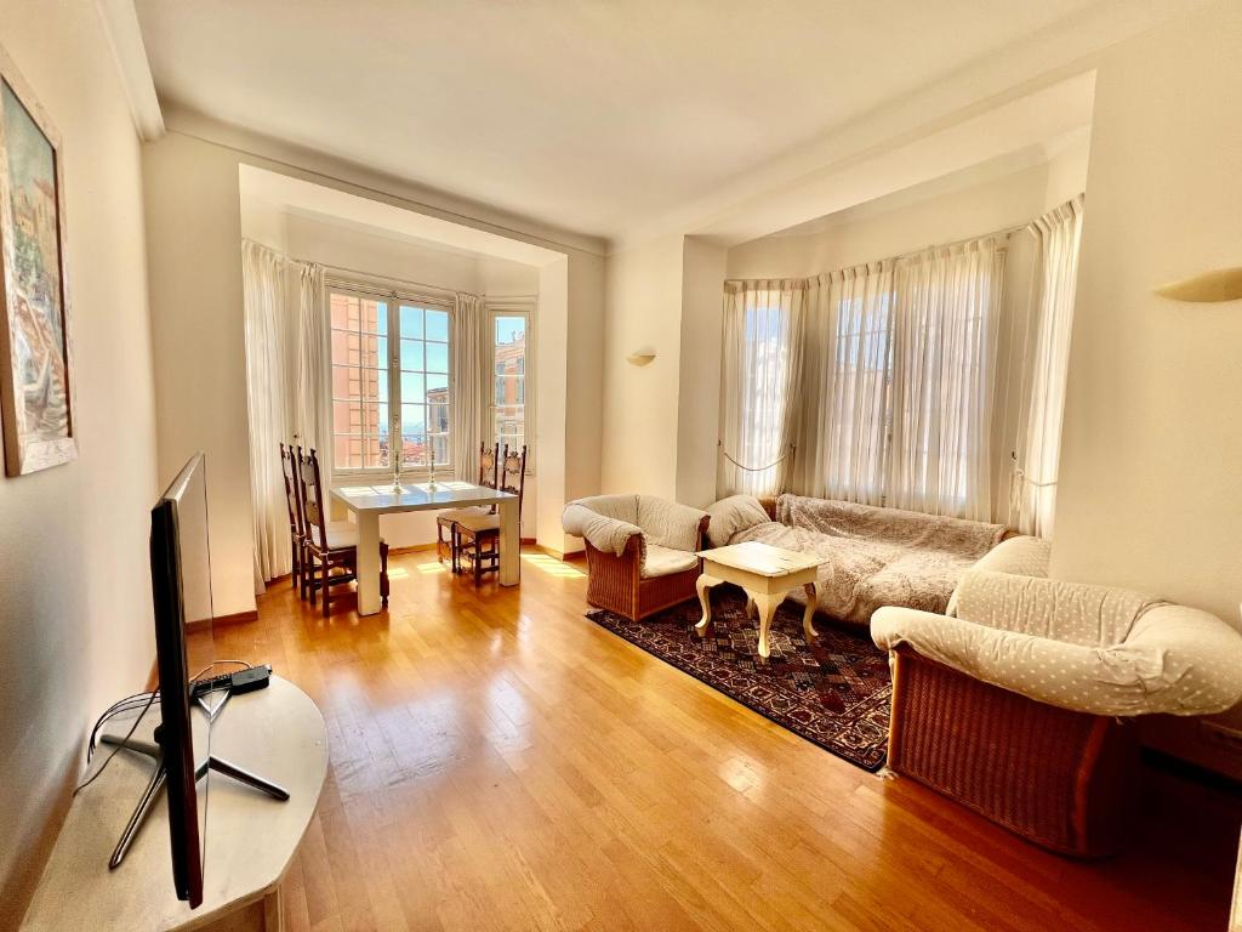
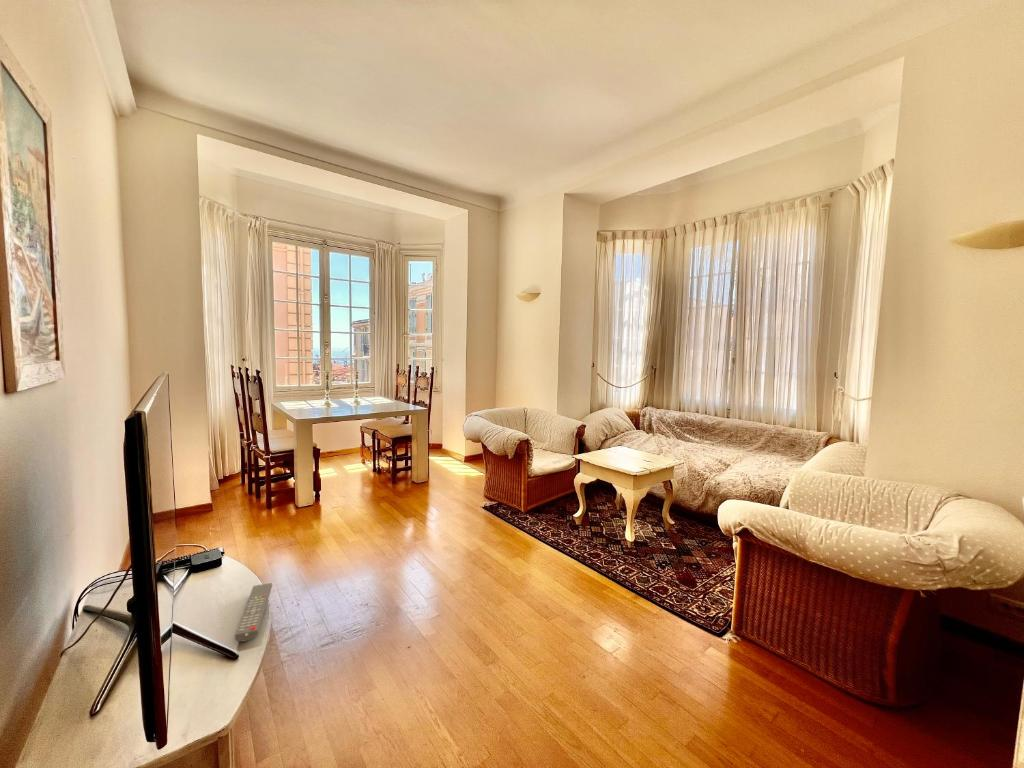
+ remote control [233,582,273,643]
